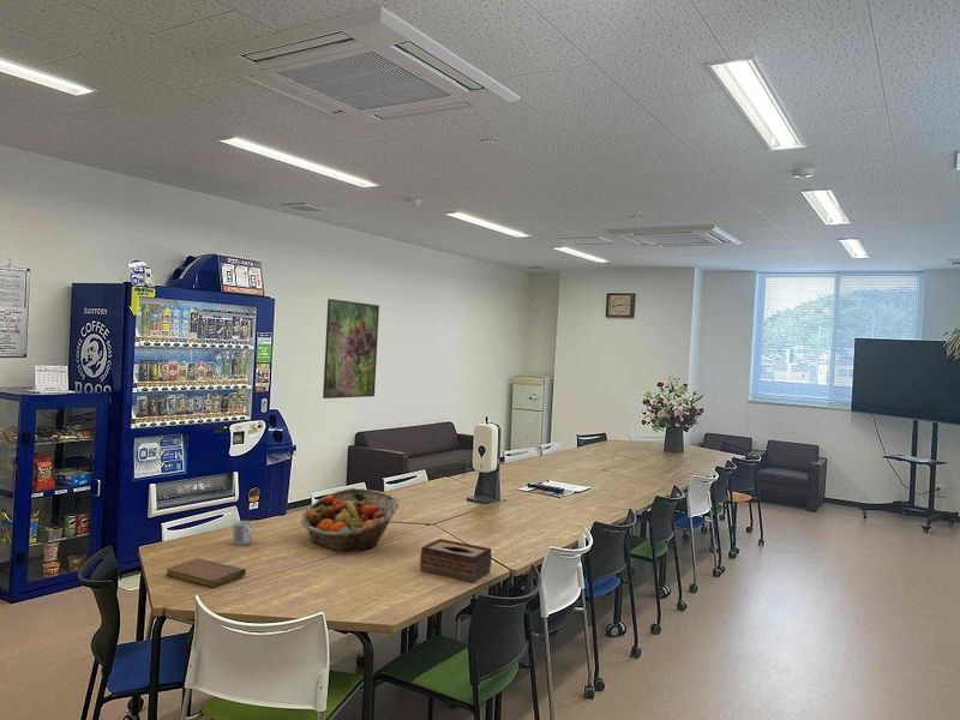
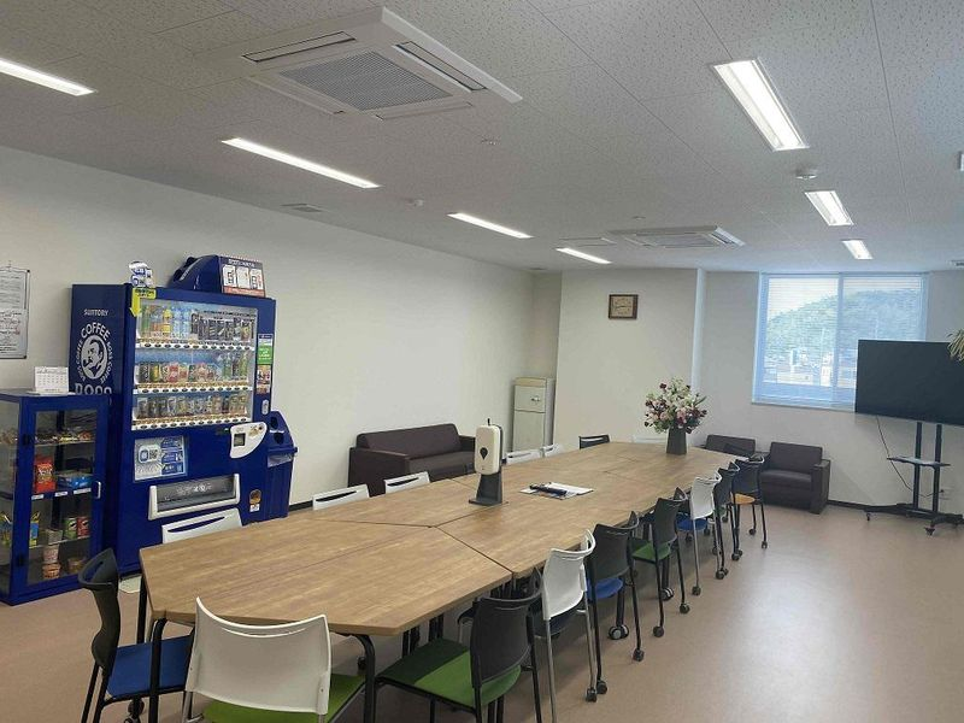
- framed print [322,298,380,400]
- notebook [164,558,247,588]
- tissue box [419,538,493,584]
- mug [232,520,253,546]
- fruit basket [300,487,401,552]
